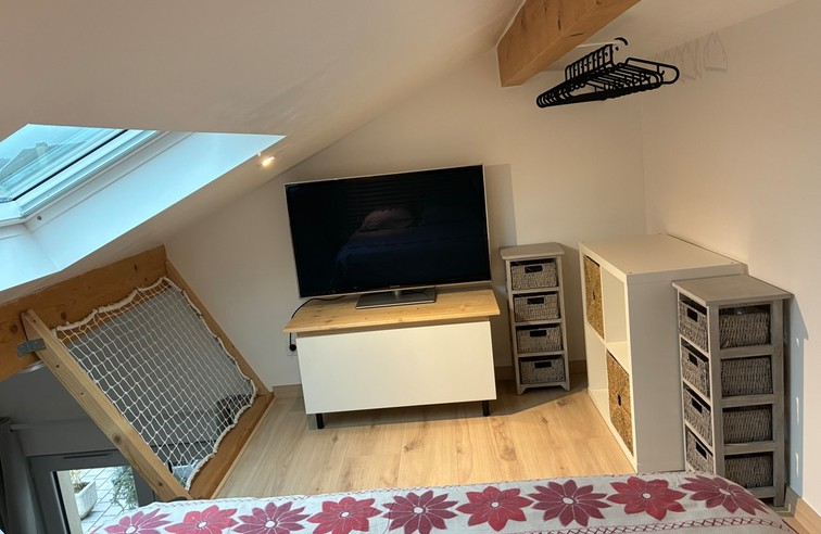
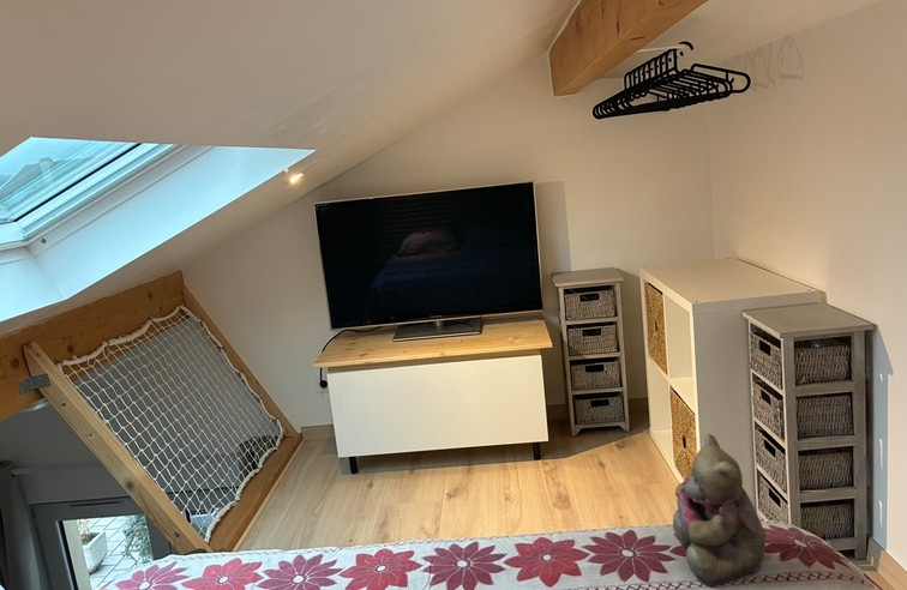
+ teddy bear [672,433,767,588]
